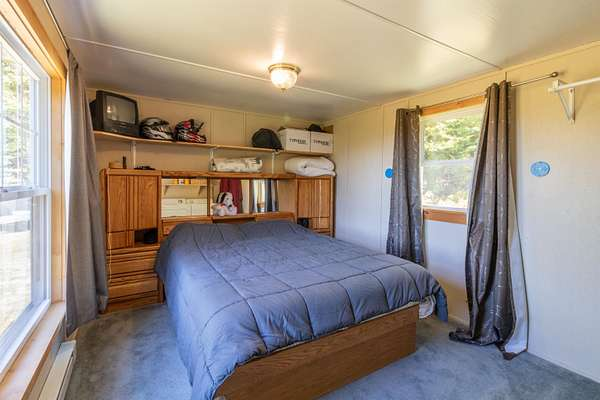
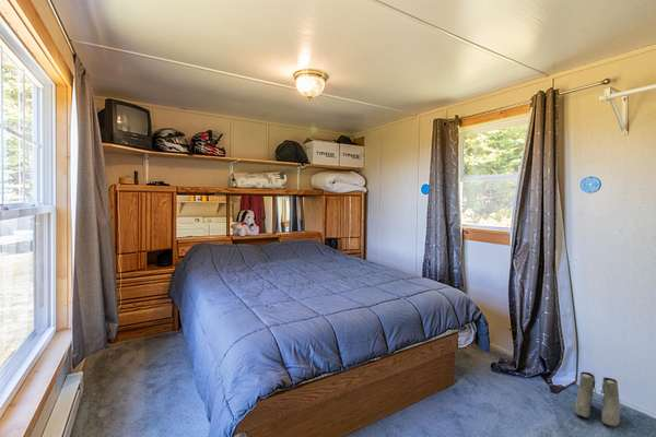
+ boots [574,371,621,427]
